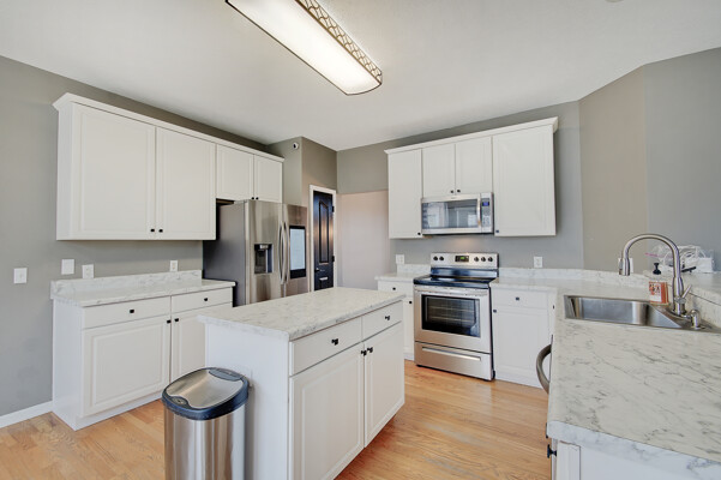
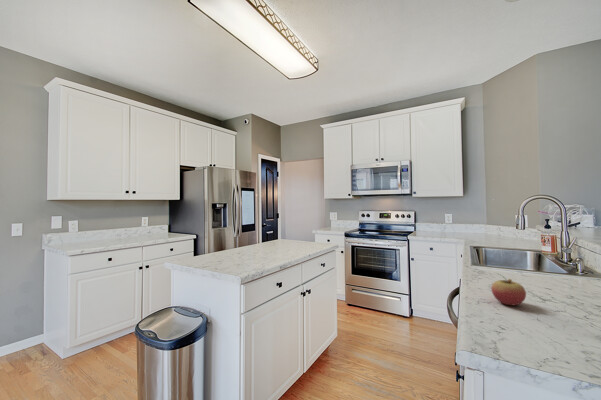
+ fruit [490,272,527,307]
